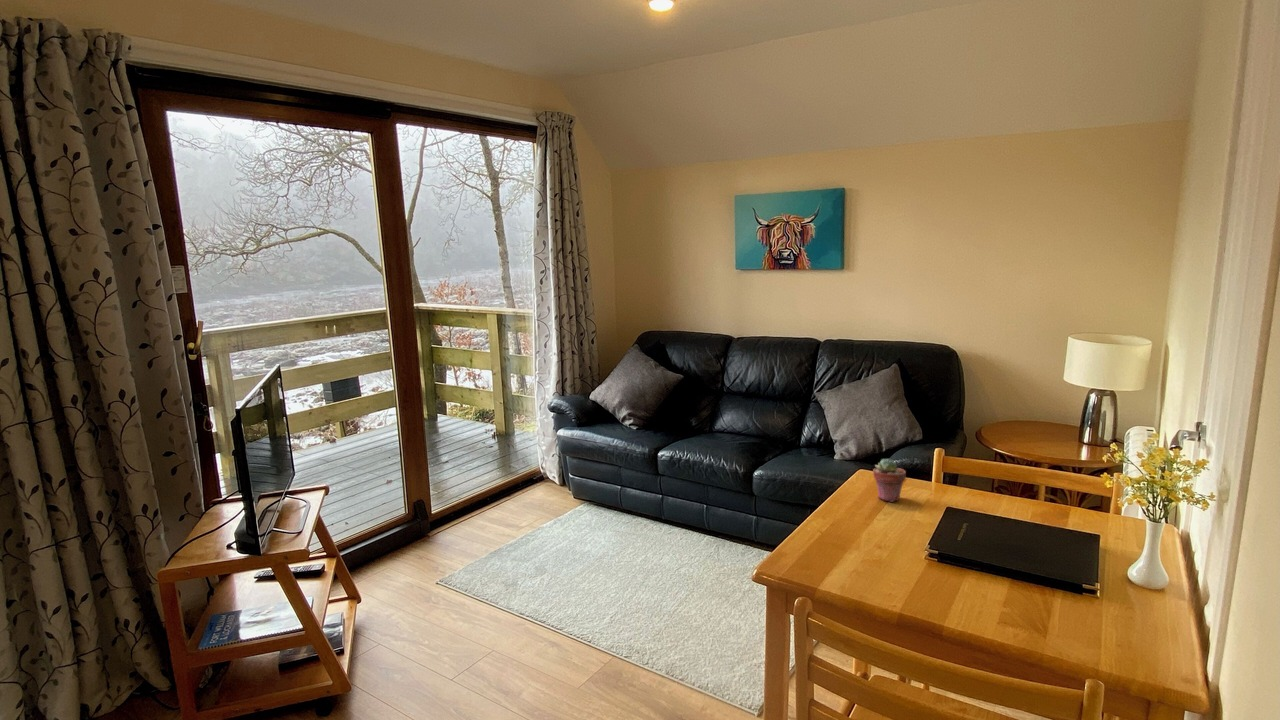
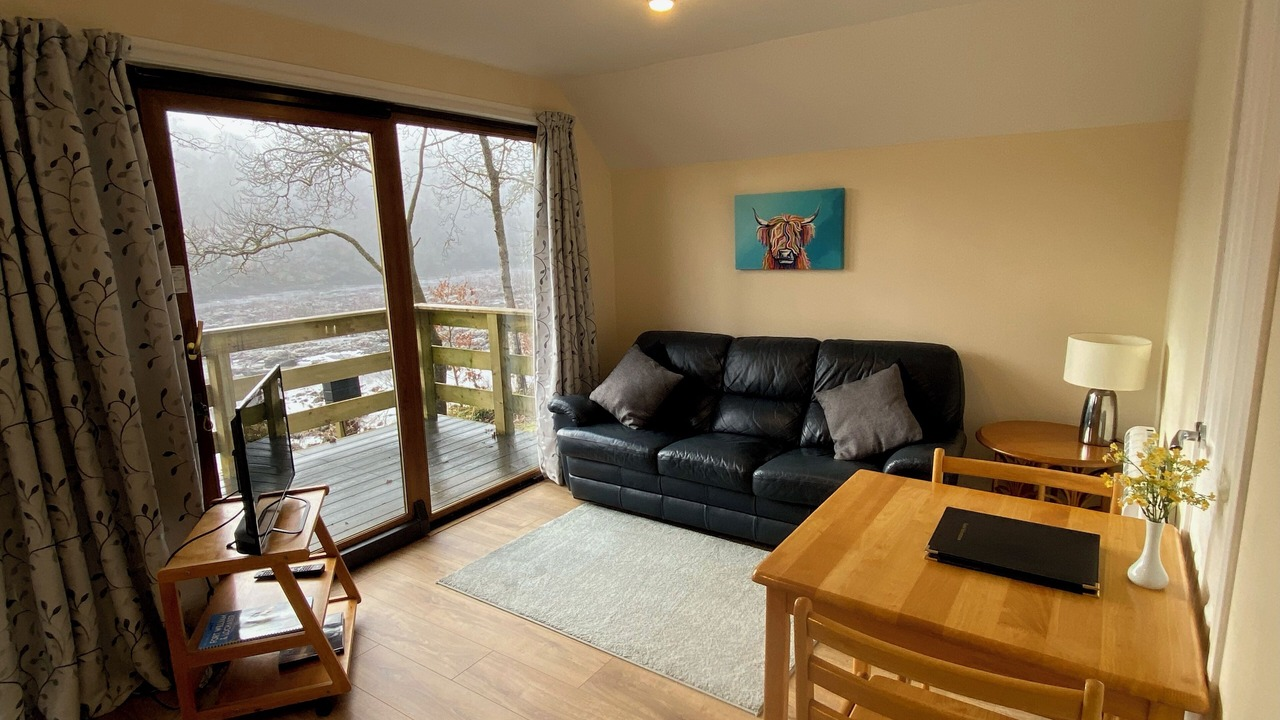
- potted succulent [872,458,907,503]
